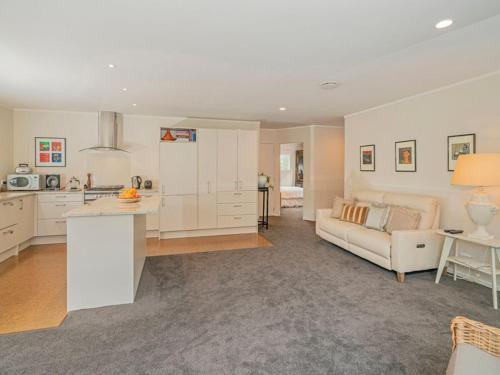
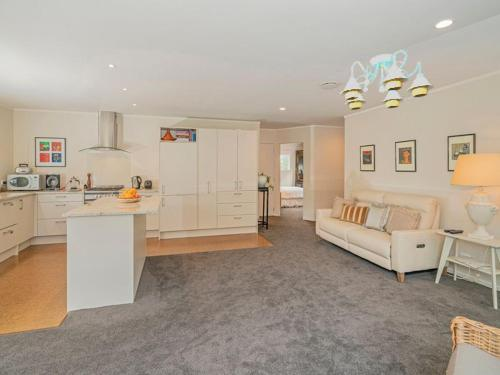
+ chandelier [340,50,435,111]
